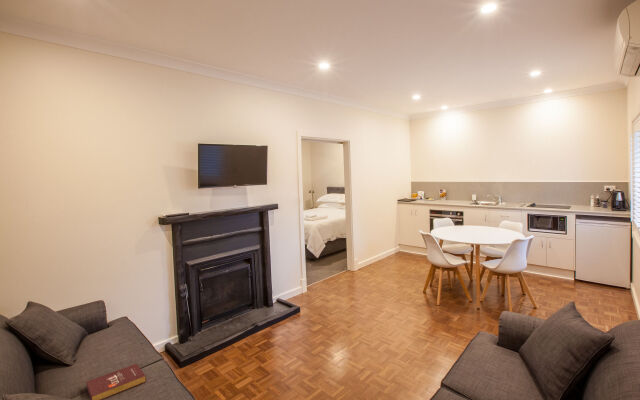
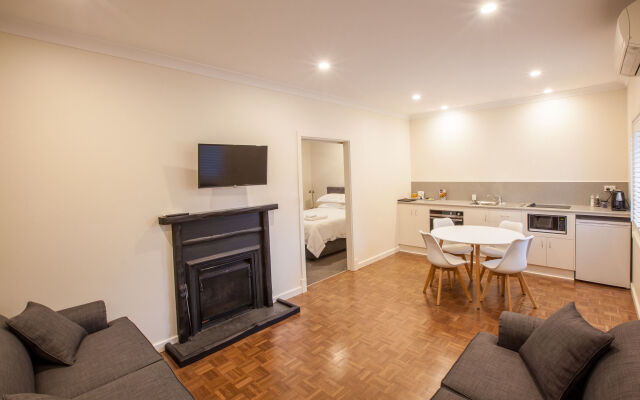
- book [85,363,147,400]
